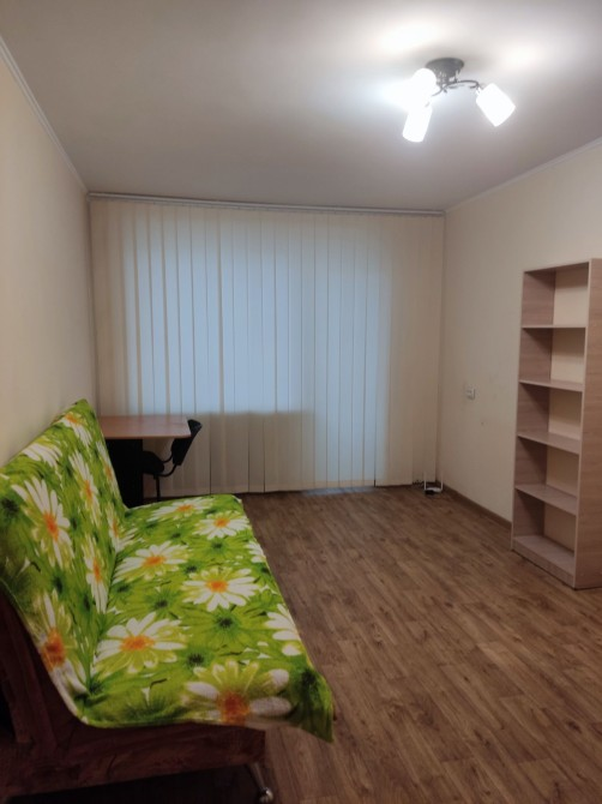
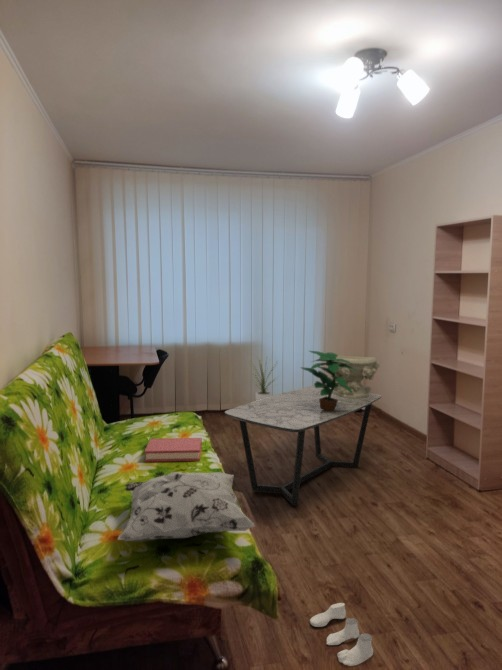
+ decorative bowl [324,355,381,398]
+ baby booties [309,602,374,667]
+ hardback book [144,437,203,463]
+ potted plant [299,350,357,412]
+ decorative pillow [117,471,256,542]
+ house plant [248,355,282,401]
+ coffee table [224,384,382,507]
